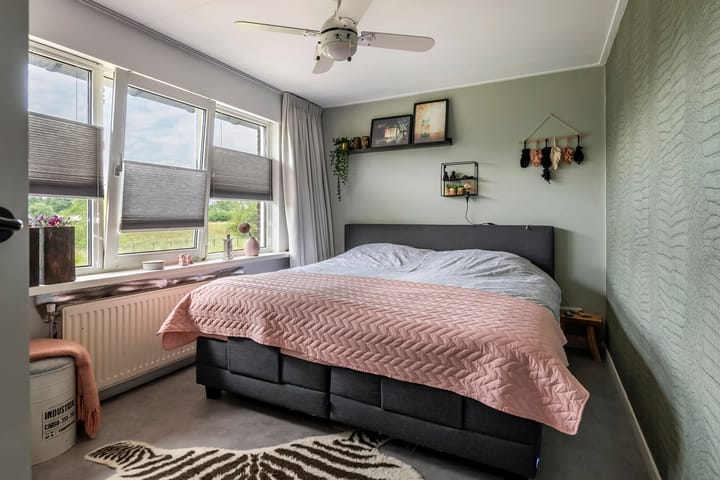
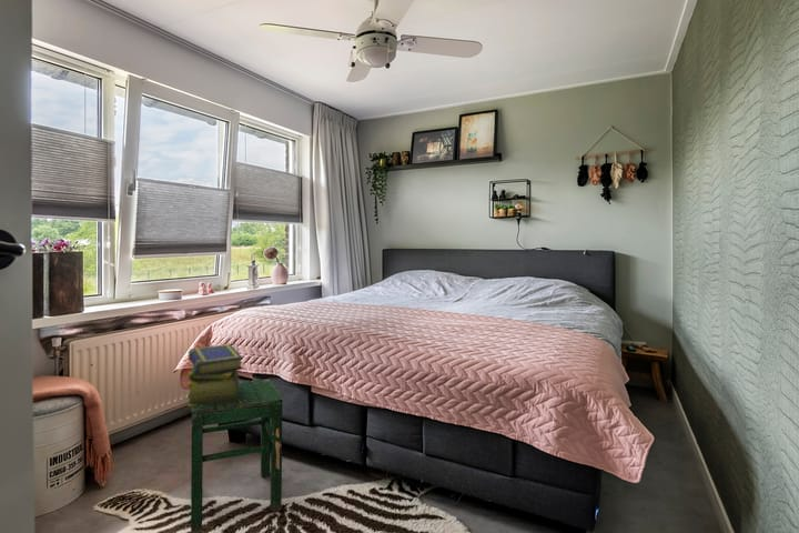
+ stool [190,378,283,533]
+ stack of books [186,343,244,408]
